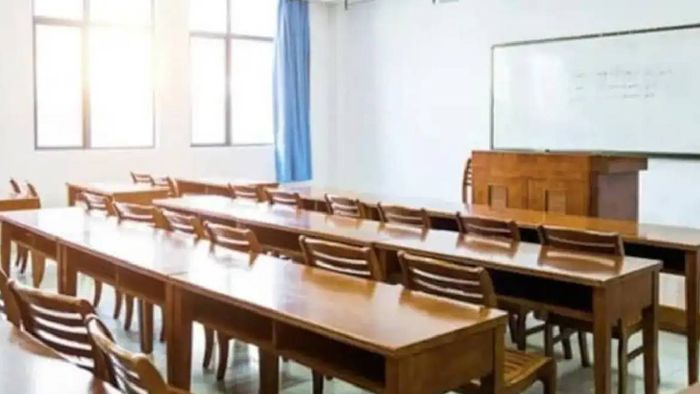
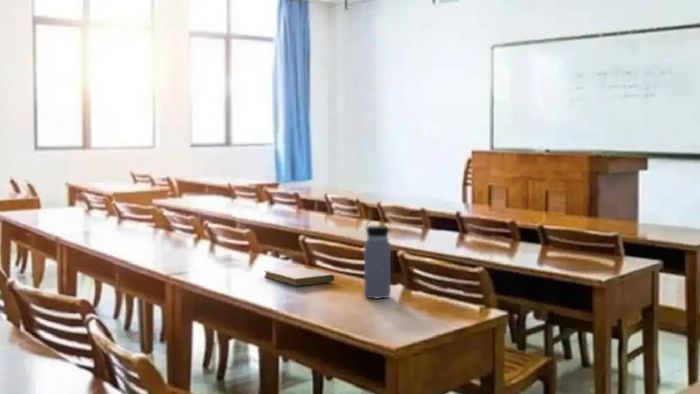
+ water bottle [363,216,392,299]
+ notebook [263,266,335,287]
